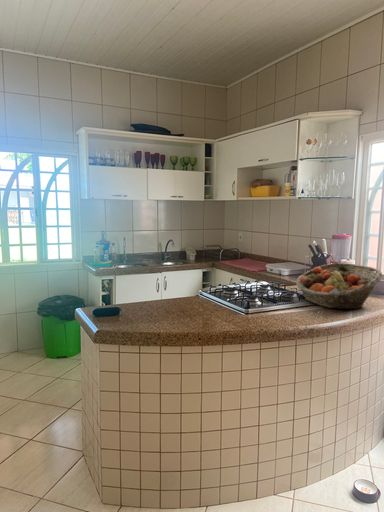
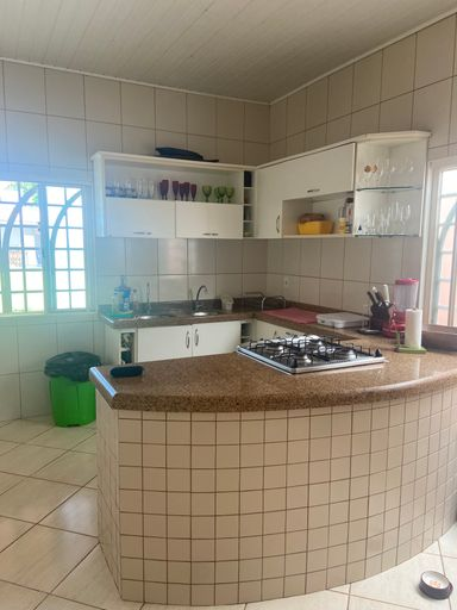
- fruit basket [295,262,383,310]
